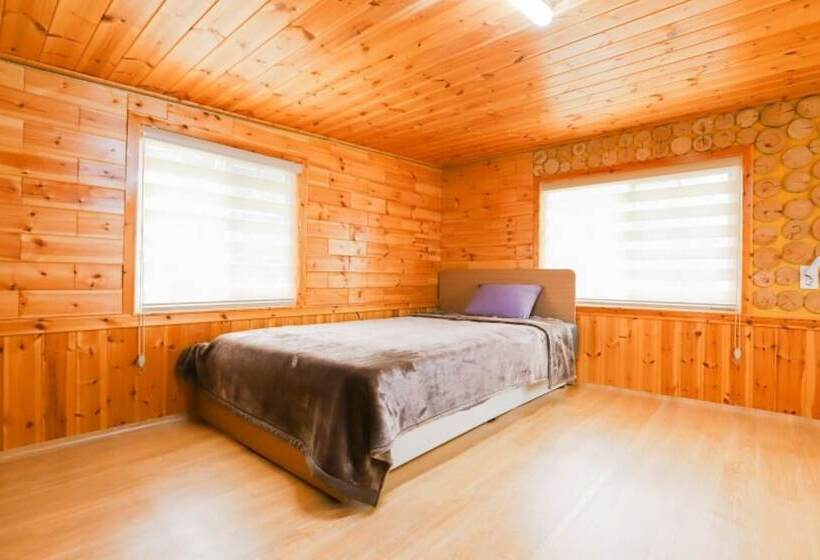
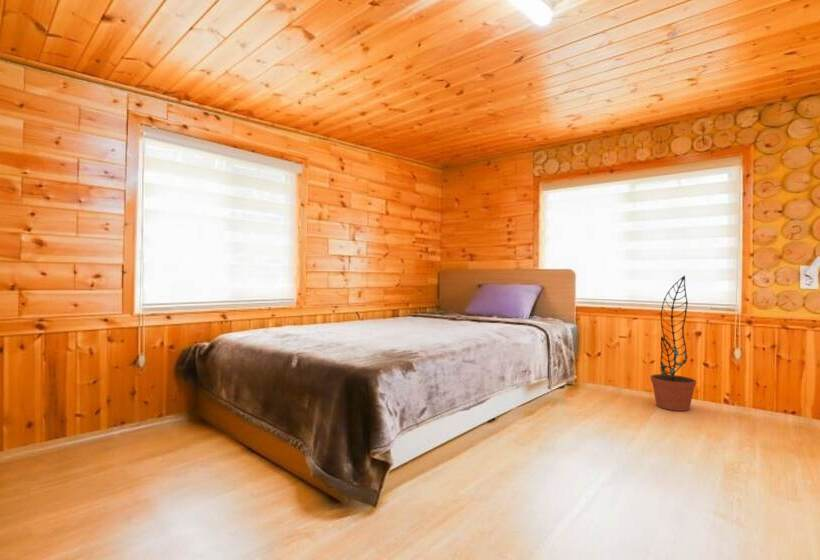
+ decorative plant [649,274,697,412]
